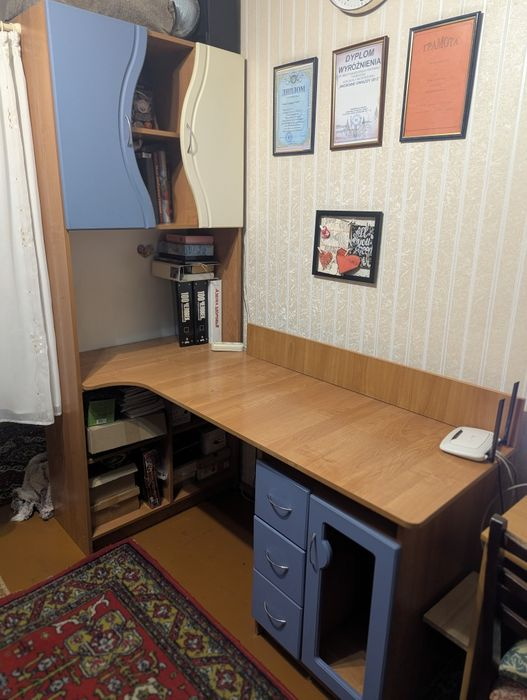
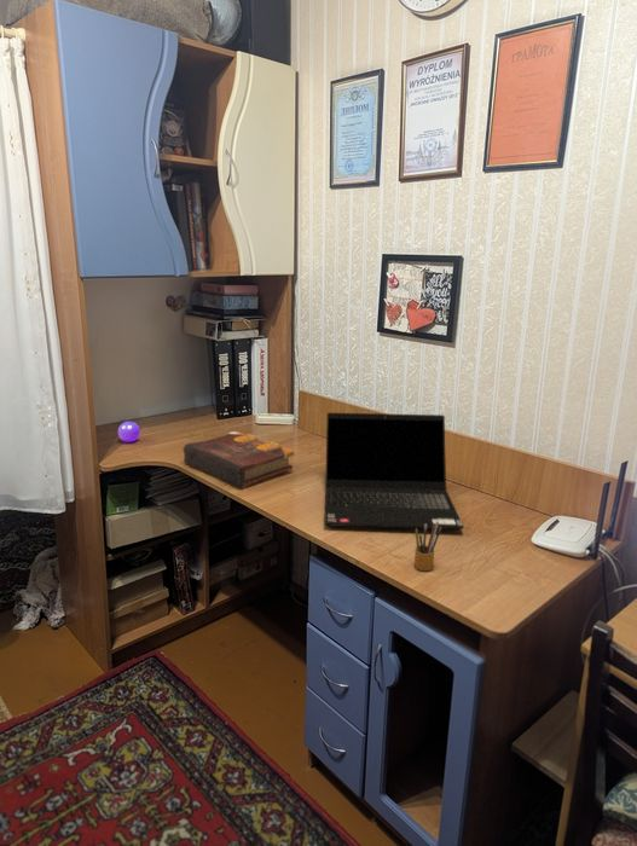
+ book [181,430,295,489]
+ stress ball [117,421,141,444]
+ pencil box [413,521,442,572]
+ laptop computer [323,412,464,531]
